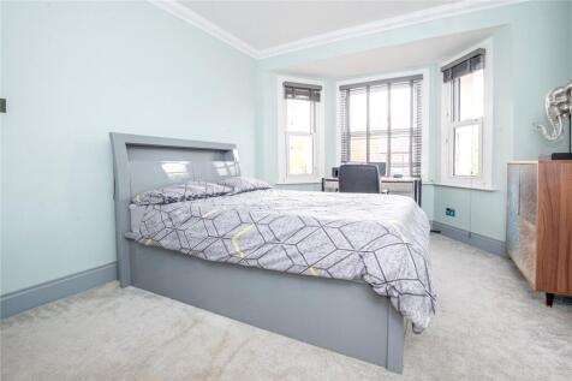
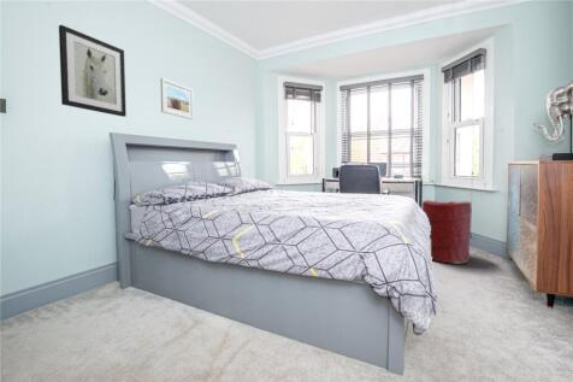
+ wall art [58,24,128,118]
+ laundry hamper [421,199,473,265]
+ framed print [159,77,195,121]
